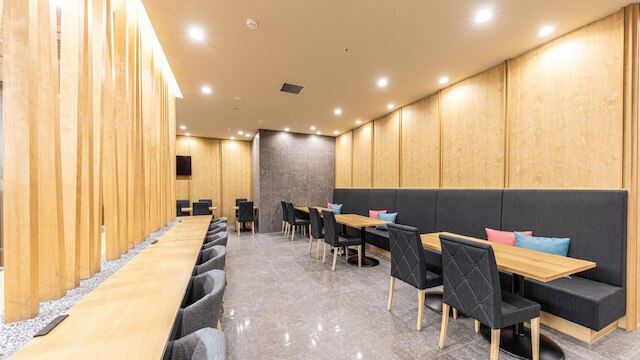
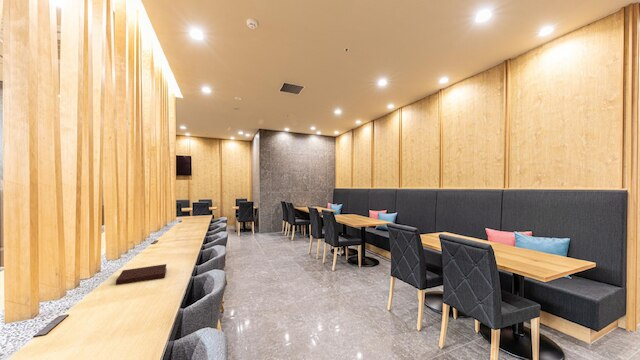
+ notebook [115,263,167,286]
